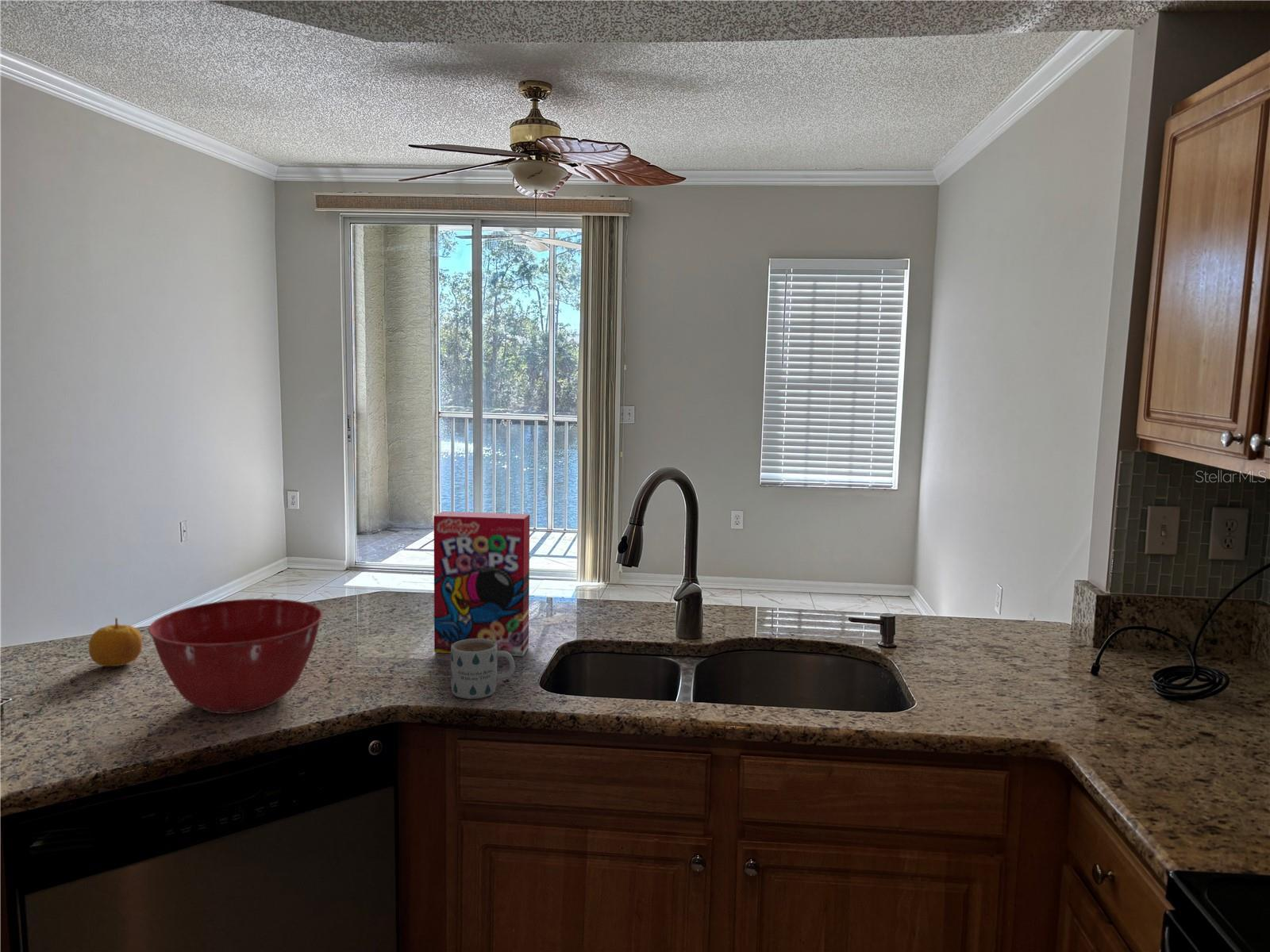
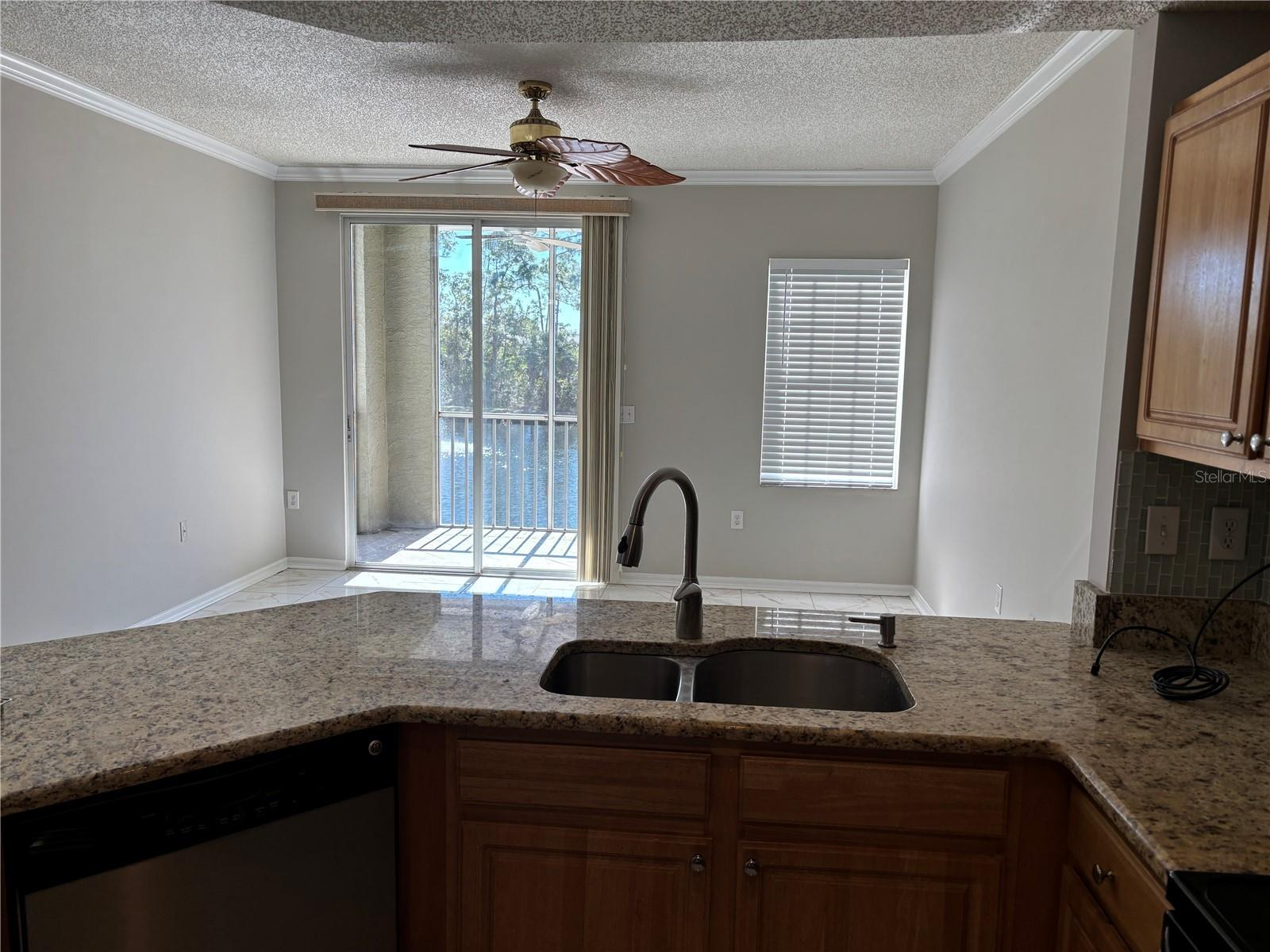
- mixing bowl [148,598,324,715]
- cereal box [433,511,530,657]
- fruit [87,617,144,667]
- mug [450,639,516,700]
